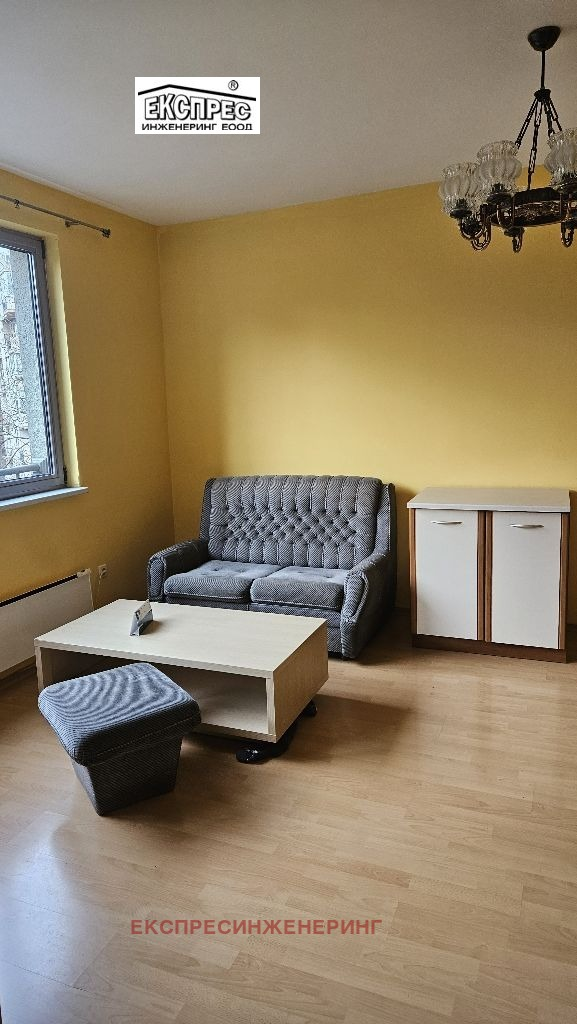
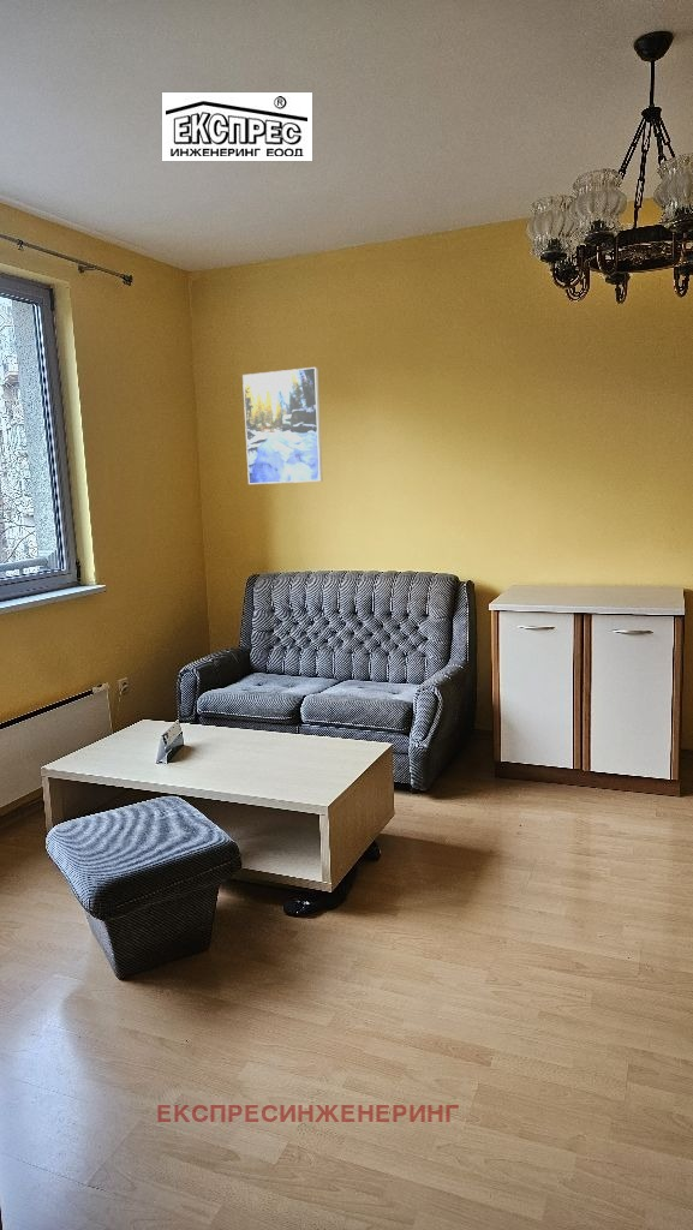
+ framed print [241,366,323,485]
